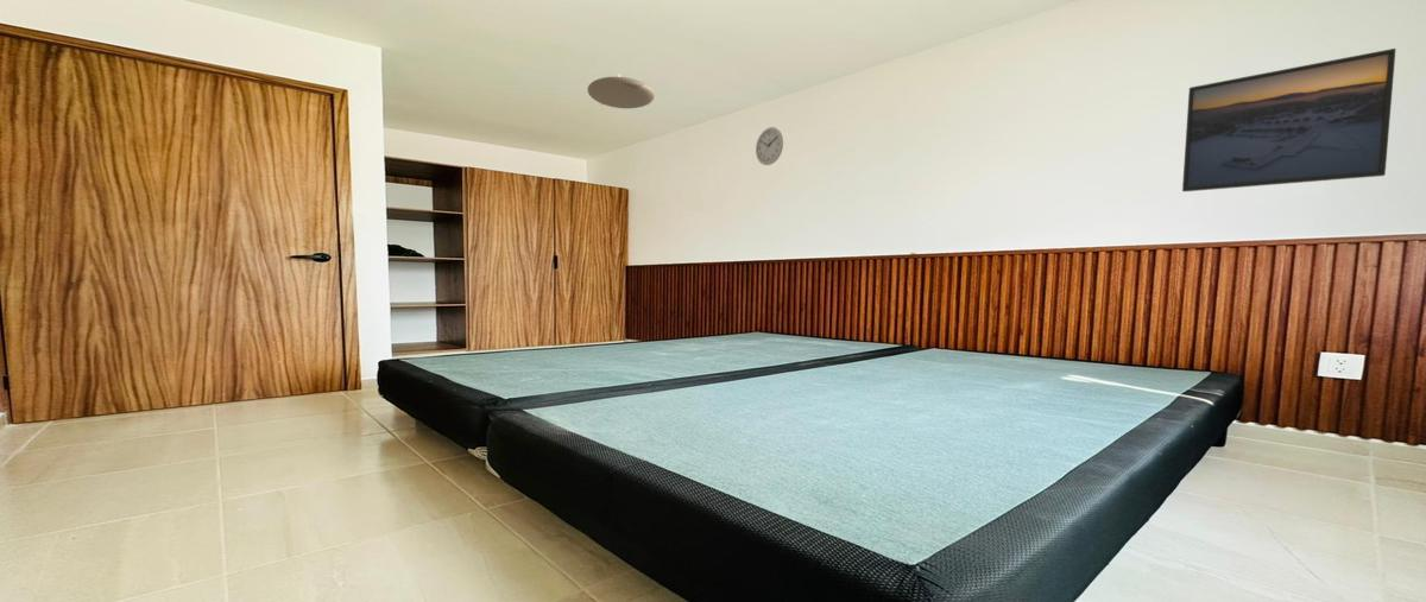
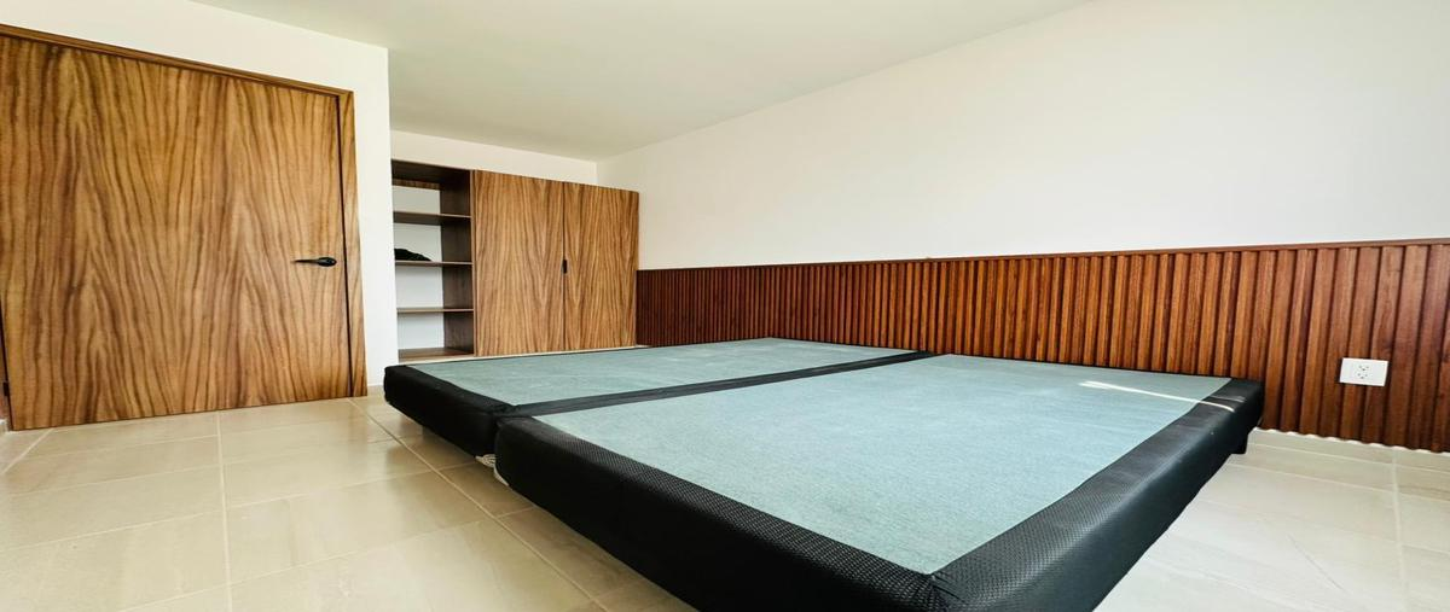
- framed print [1181,47,1397,192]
- wall clock [755,126,784,166]
- ceiling light [587,72,656,109]
